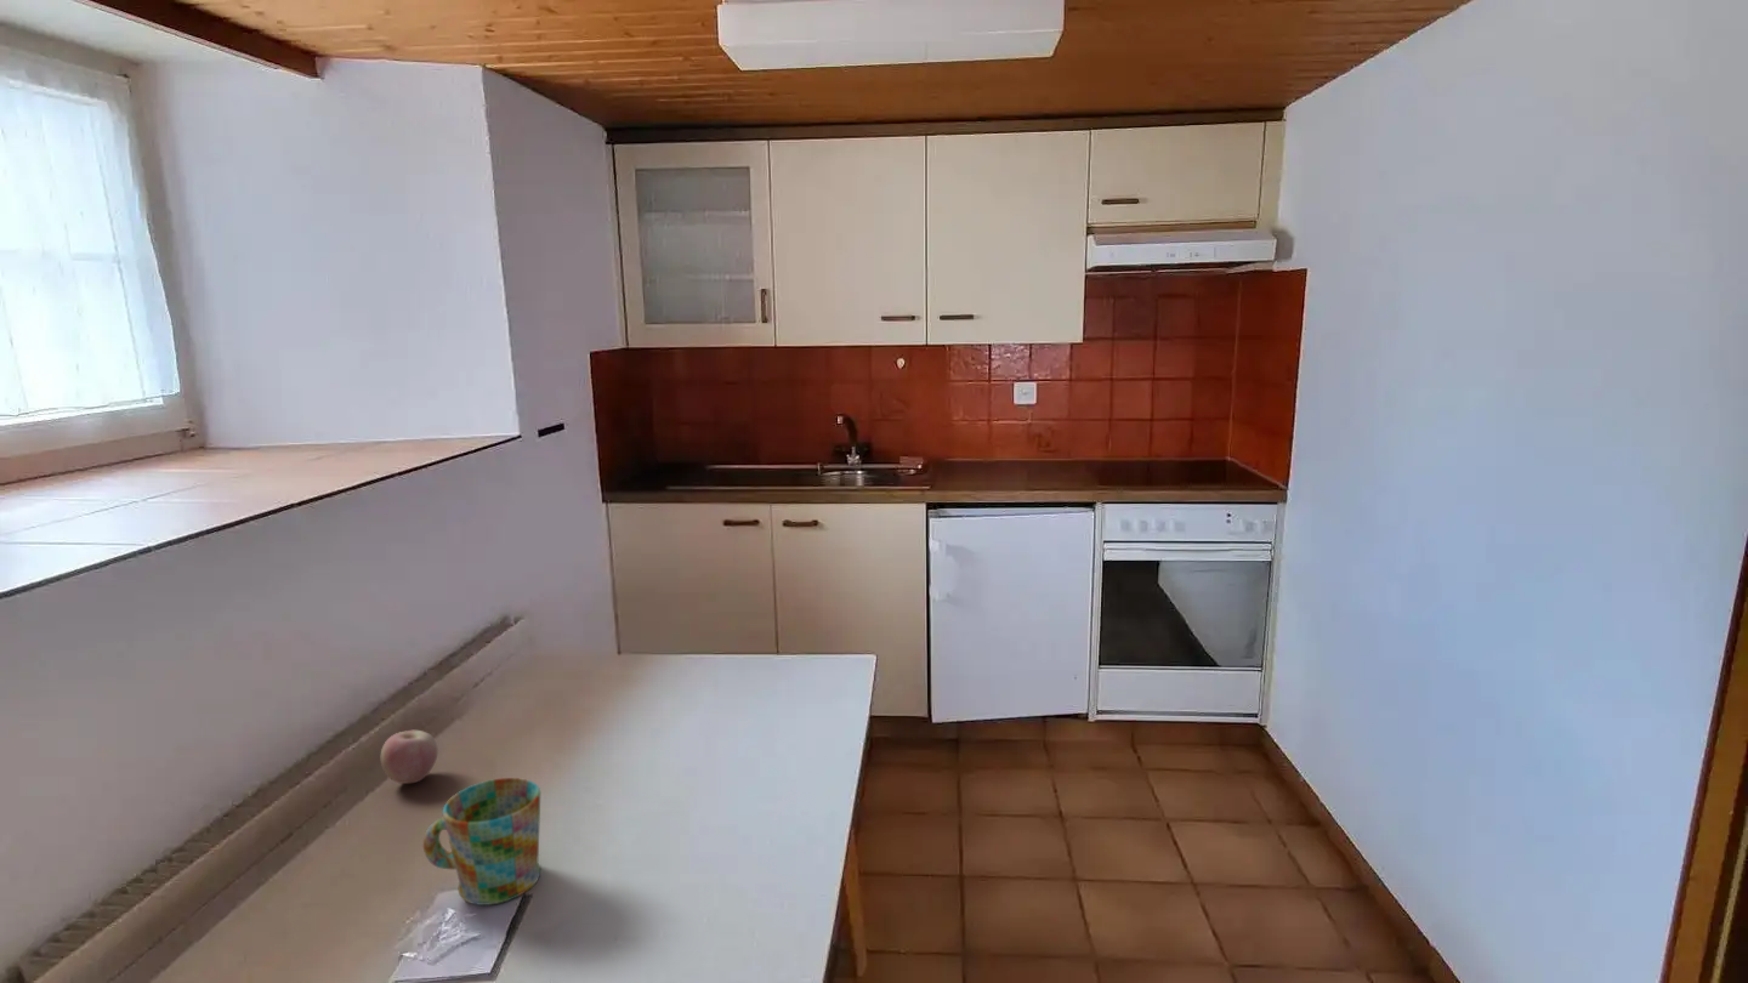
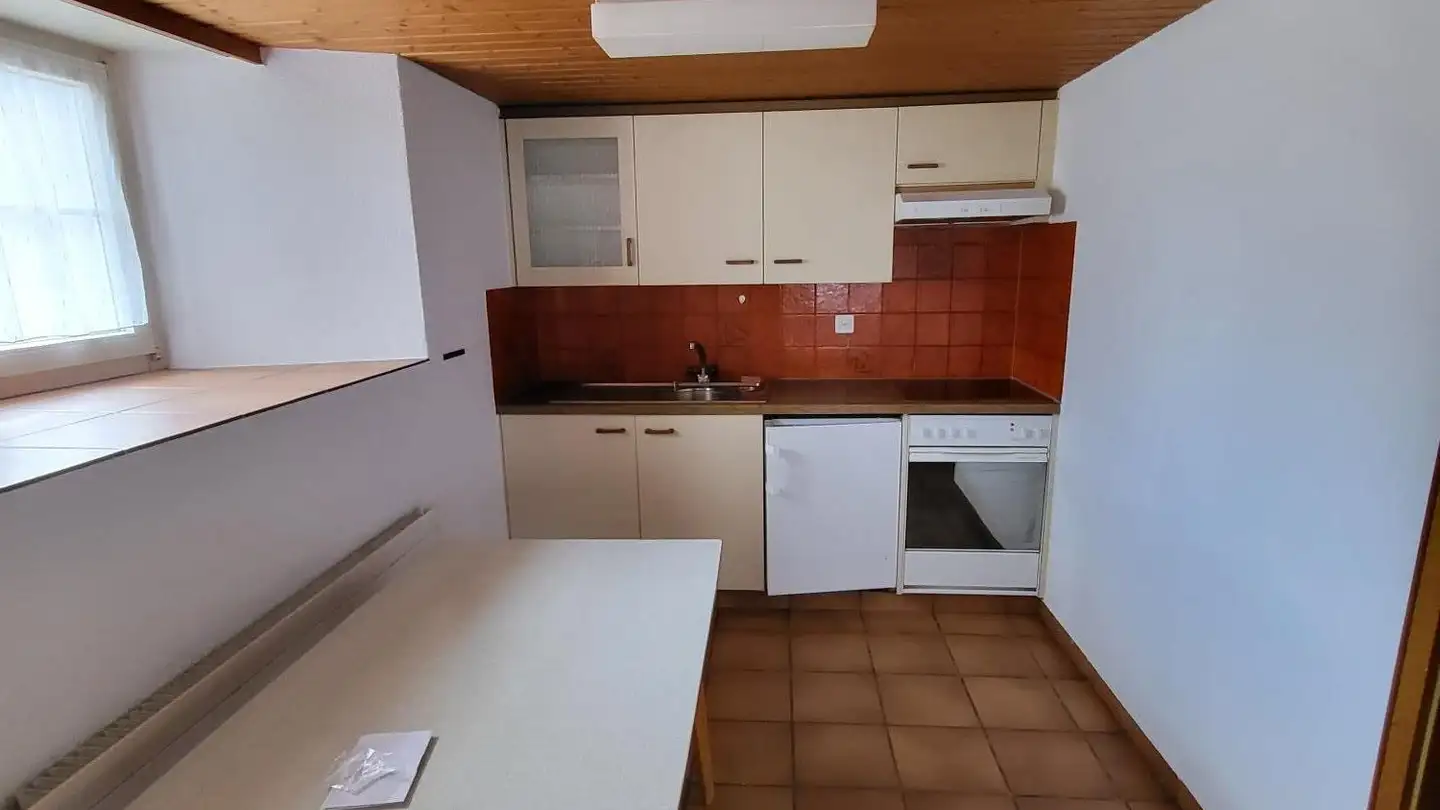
- apple [380,729,439,784]
- mug [422,777,541,907]
